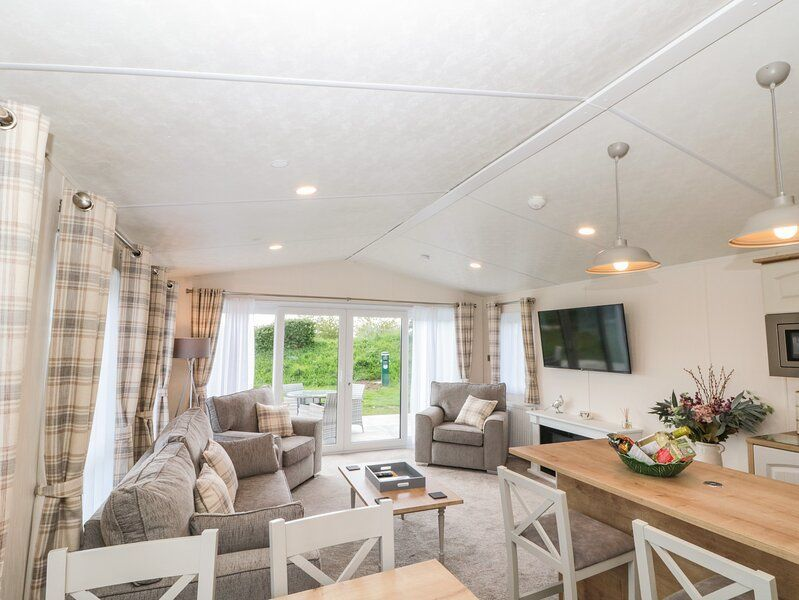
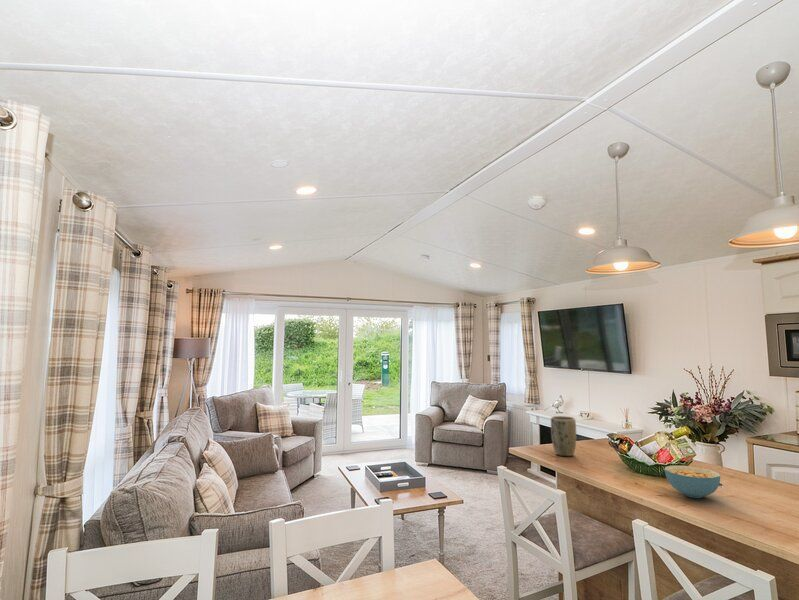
+ plant pot [550,415,577,457]
+ cereal bowl [664,465,721,499]
